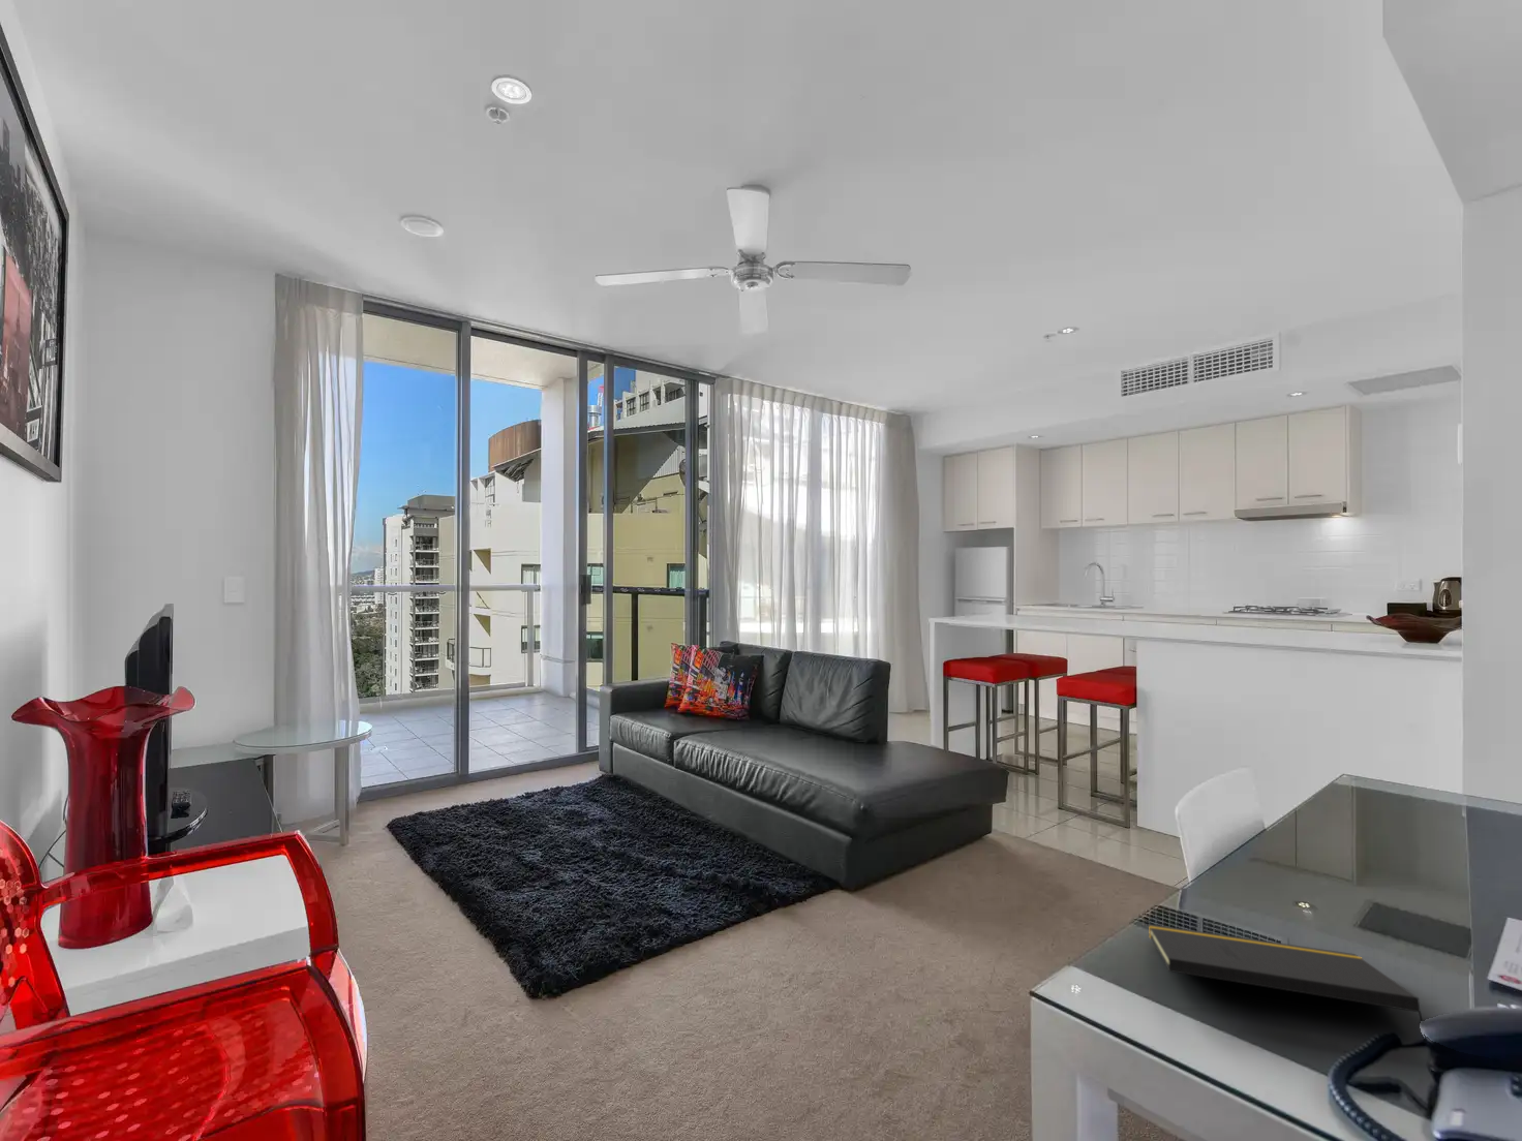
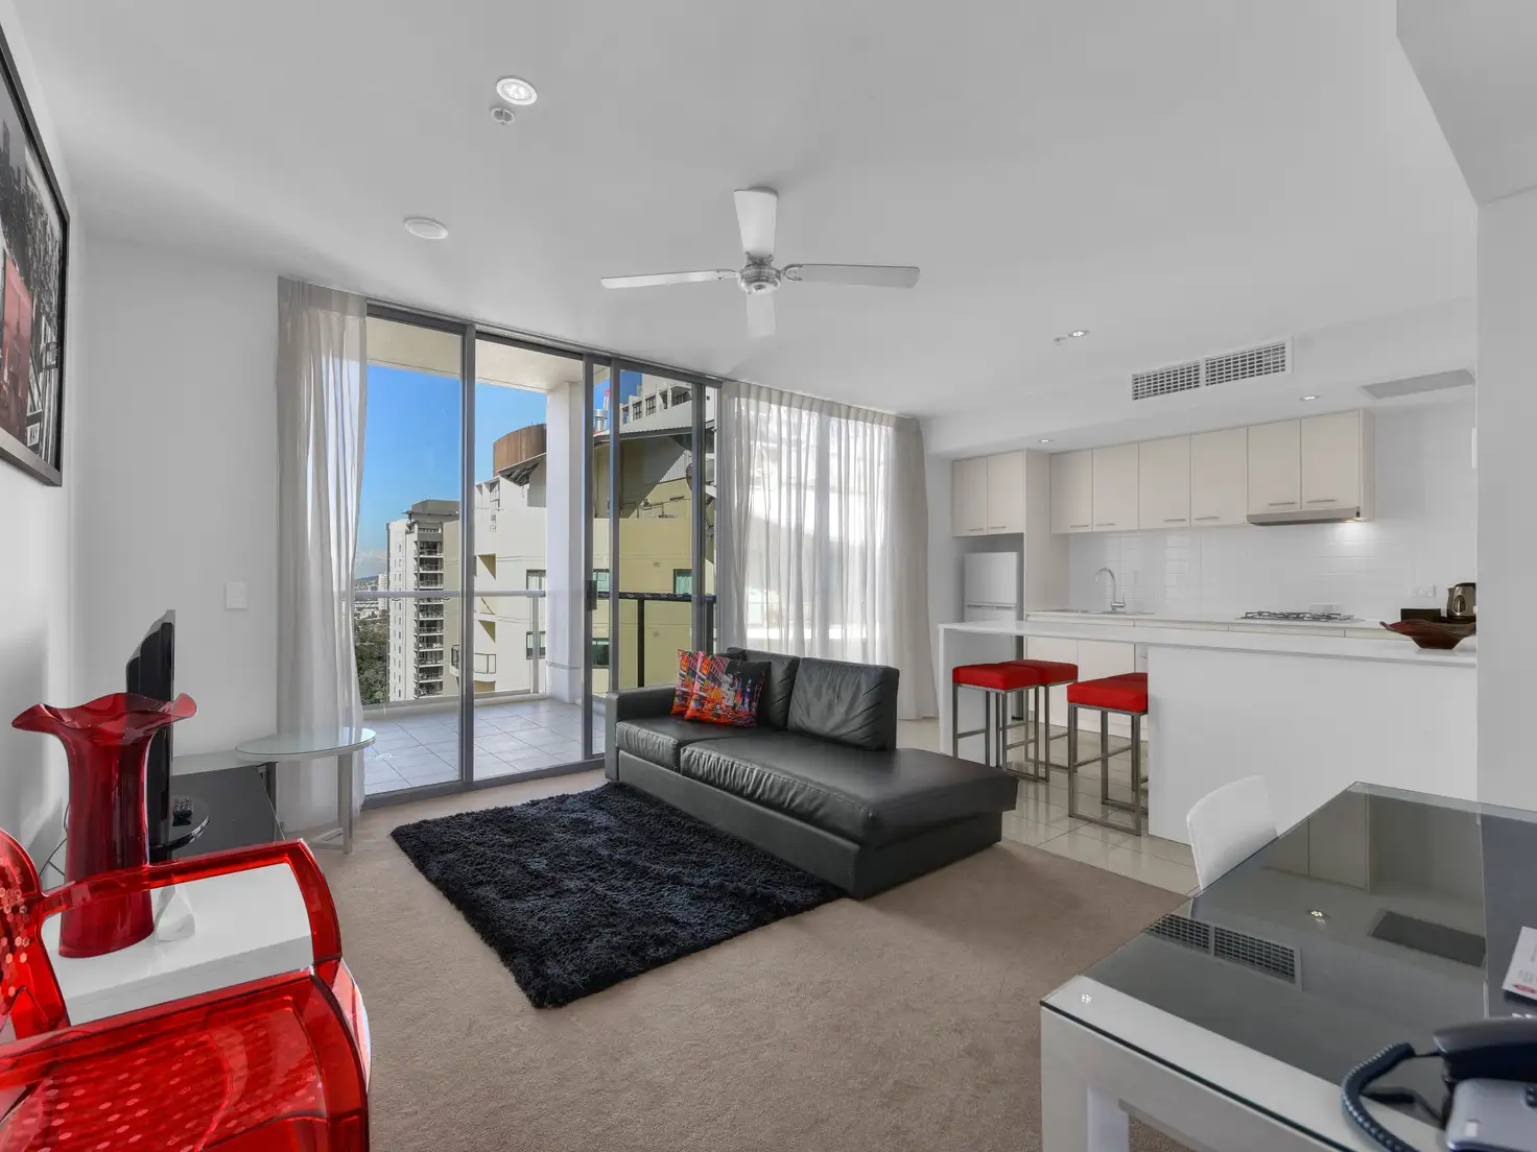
- notepad [1148,923,1427,1043]
